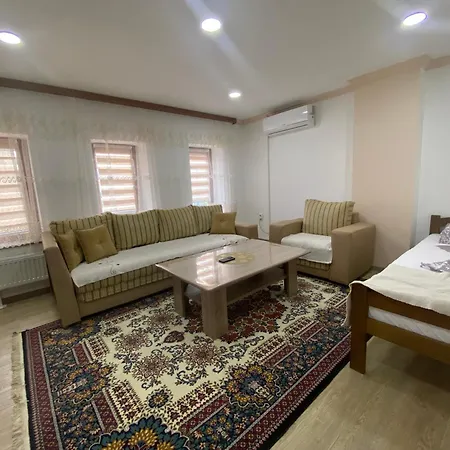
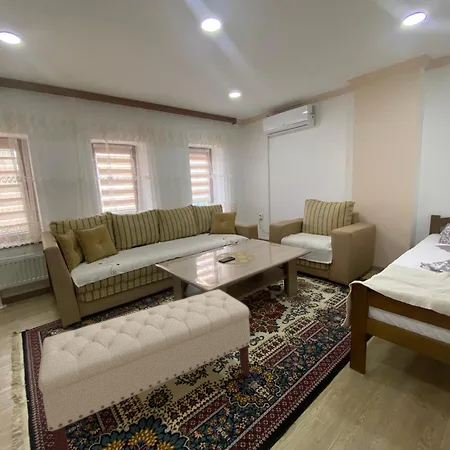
+ bench [37,288,251,450]
